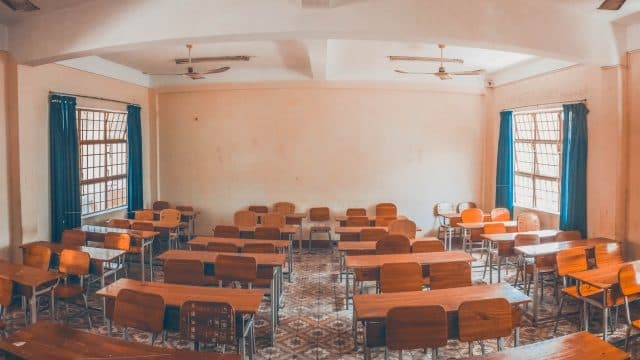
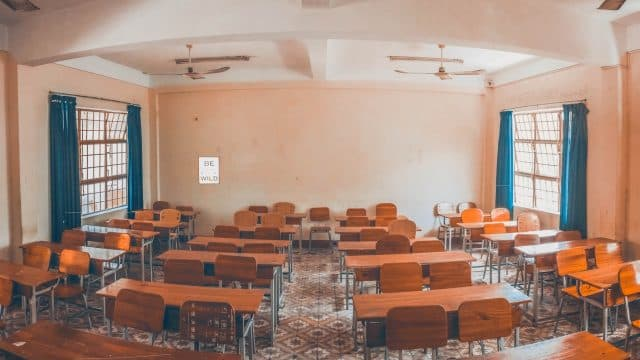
+ wall art [198,156,220,185]
